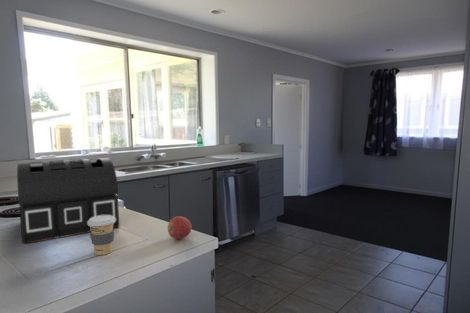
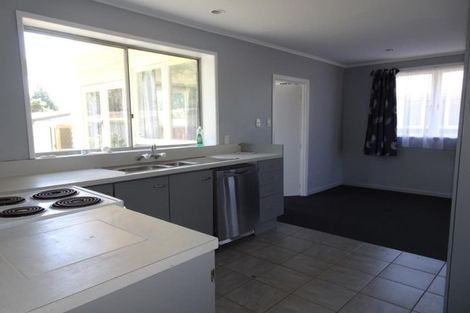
- apple [167,215,193,240]
- coffee cup [88,215,116,256]
- treasure chest [16,157,120,245]
